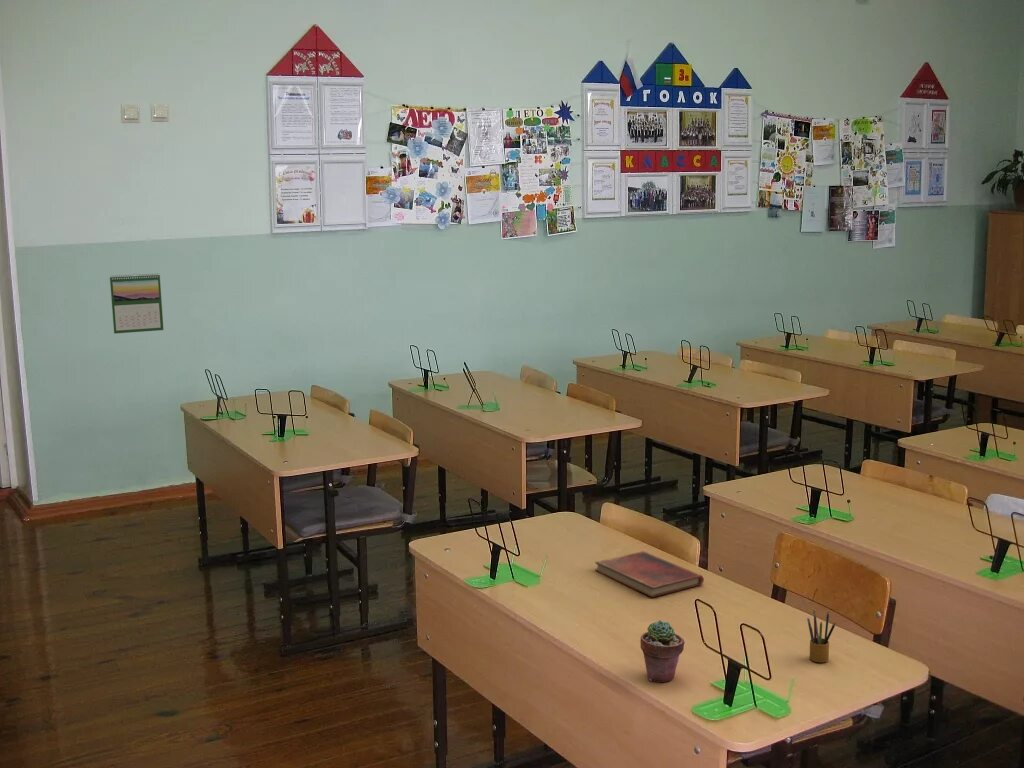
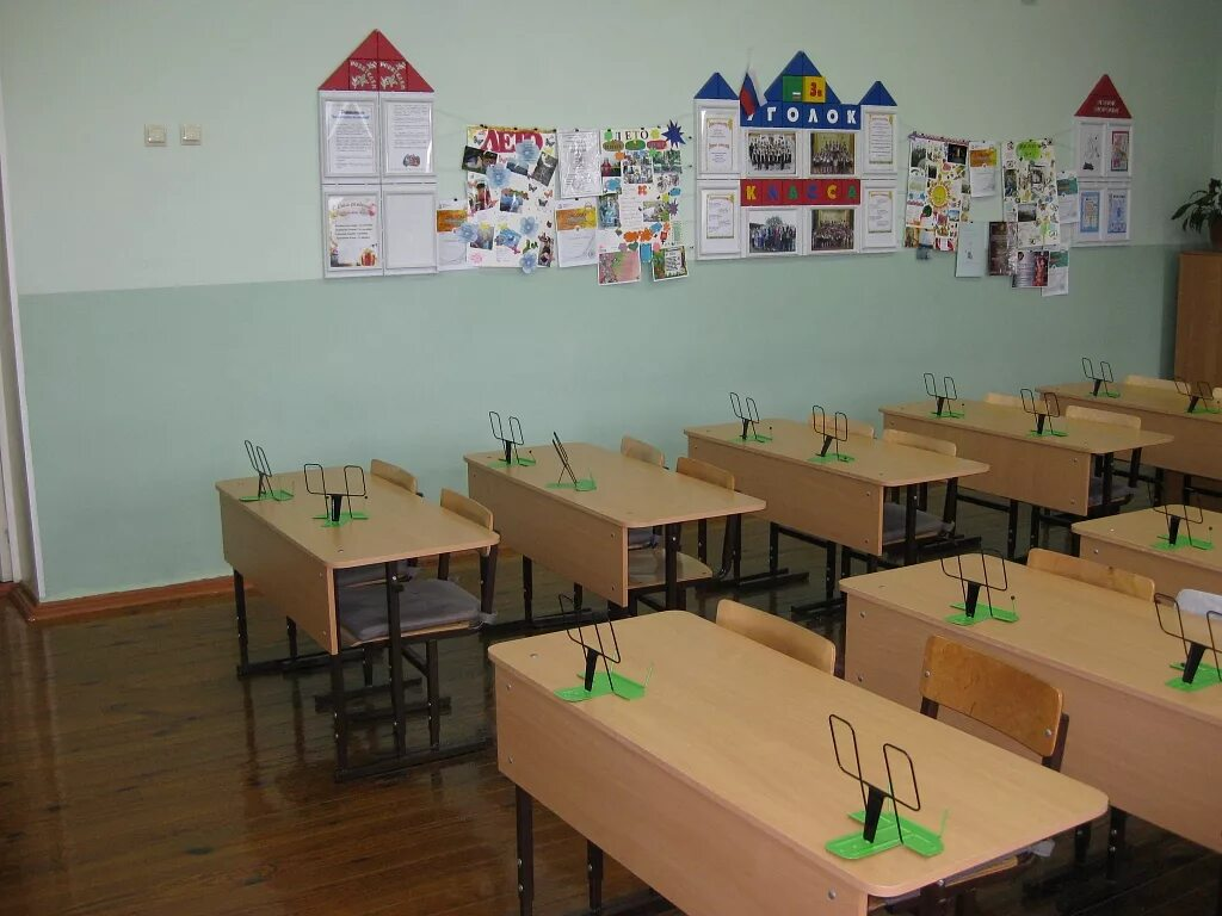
- potted succulent [639,619,685,683]
- diary [594,550,705,598]
- pencil box [806,610,836,664]
- calendar [109,273,164,335]
